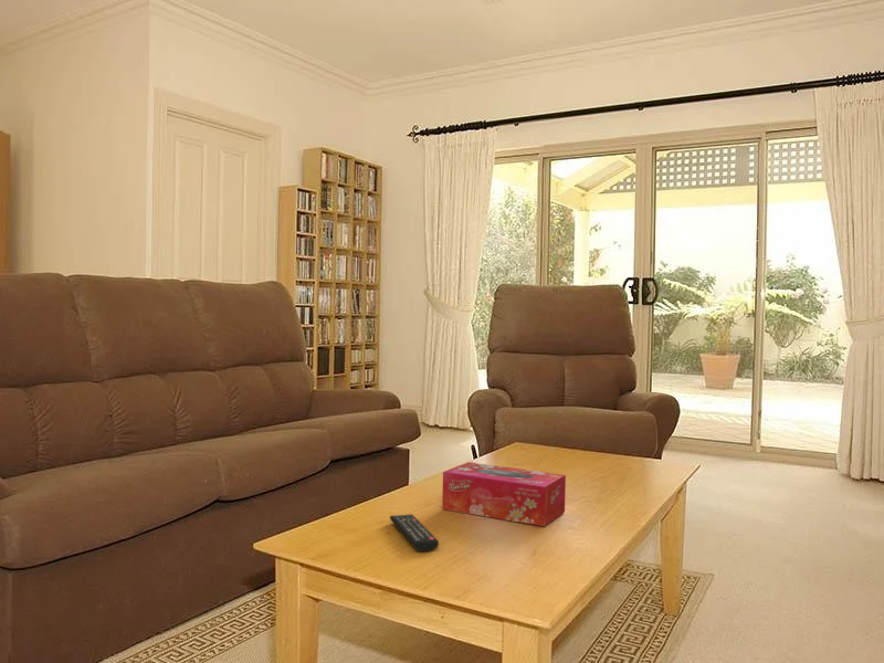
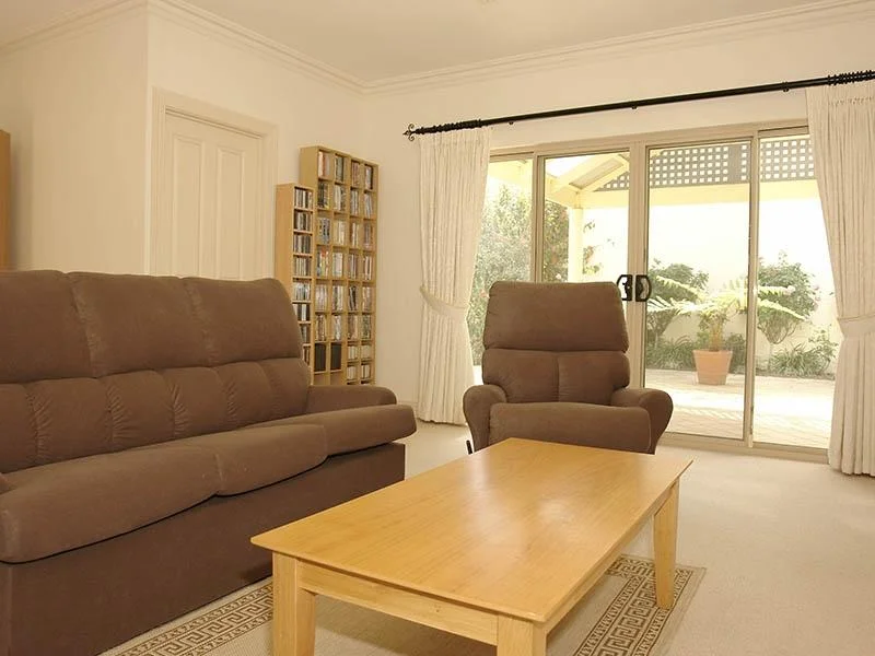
- remote control [389,513,440,552]
- tissue box [441,461,567,527]
